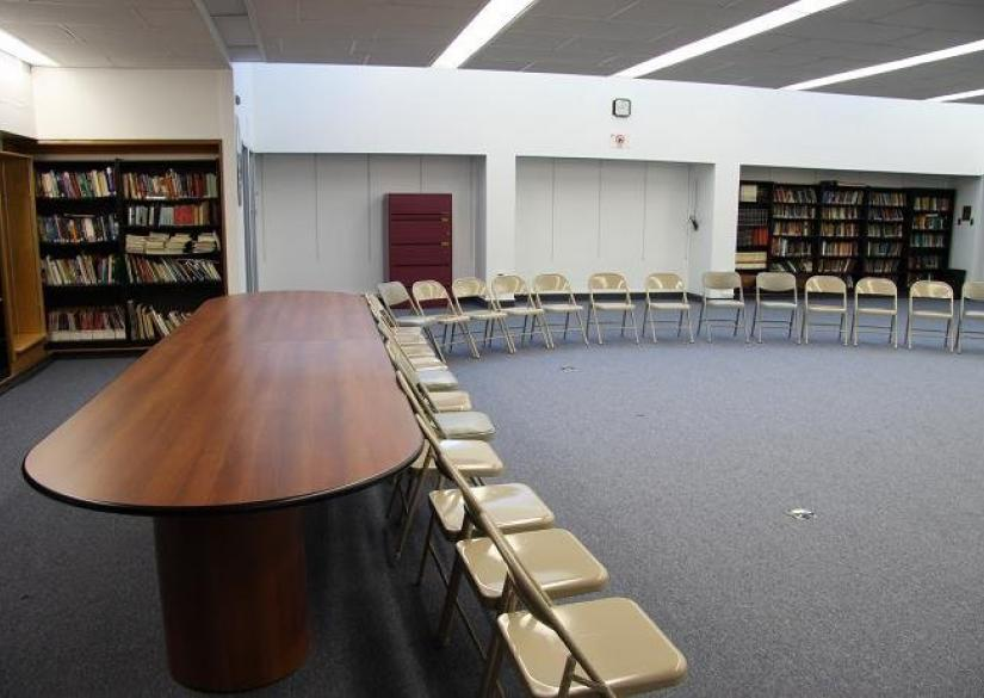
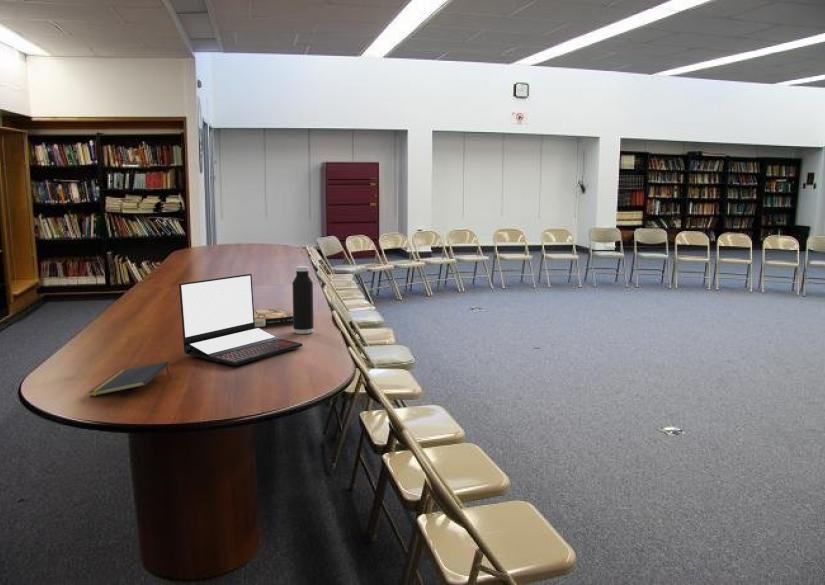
+ laptop [178,273,303,366]
+ notepad [88,360,170,397]
+ book [254,307,293,328]
+ water bottle [291,265,315,335]
